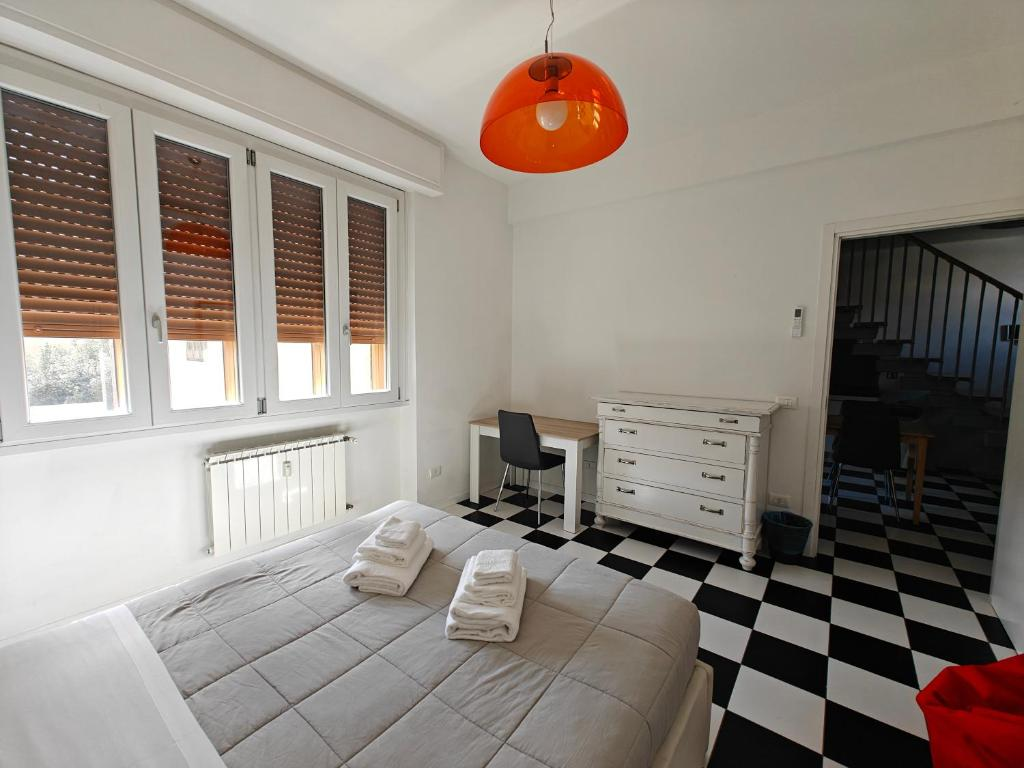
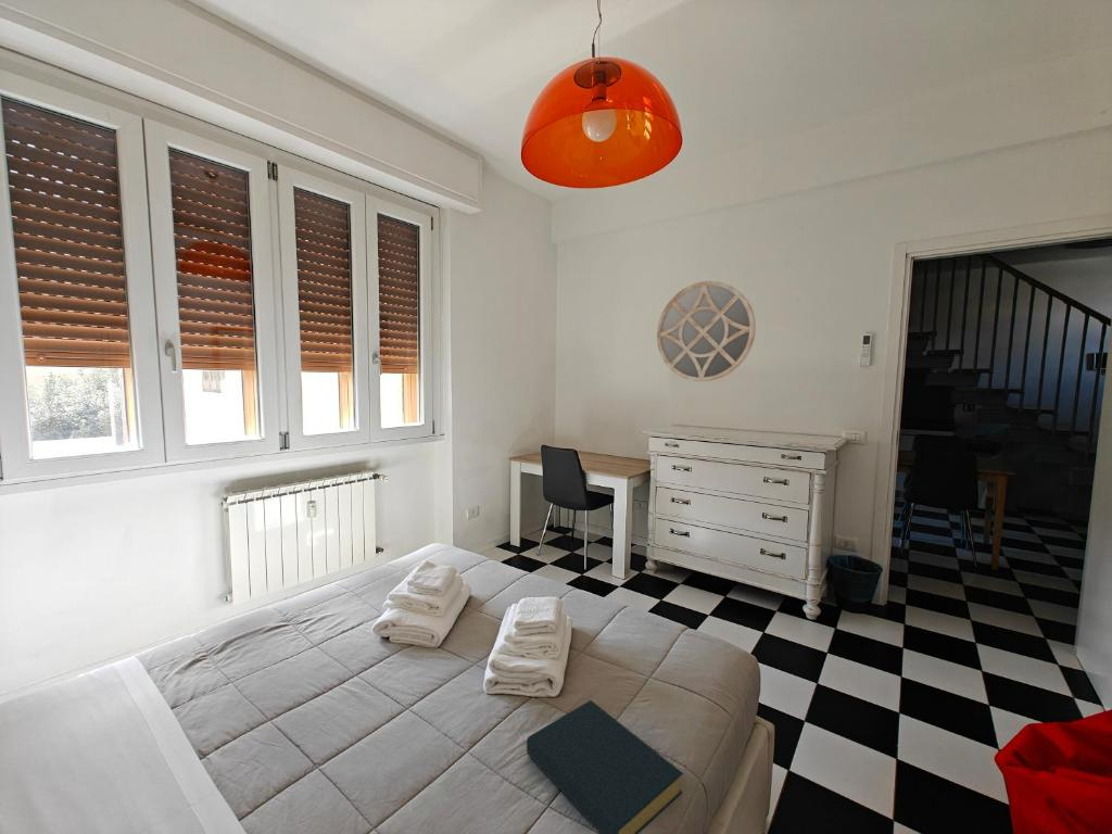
+ hardback book [526,699,684,834]
+ home mirror [656,280,757,382]
